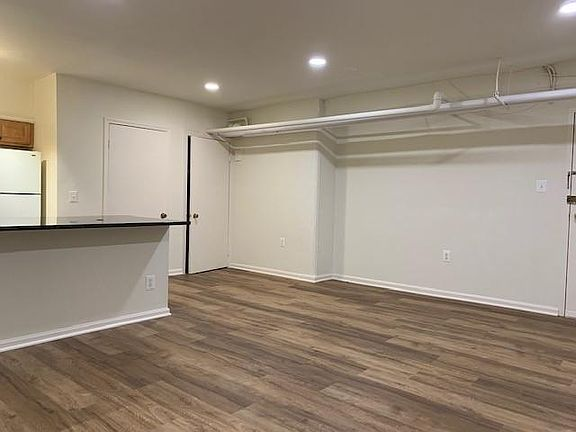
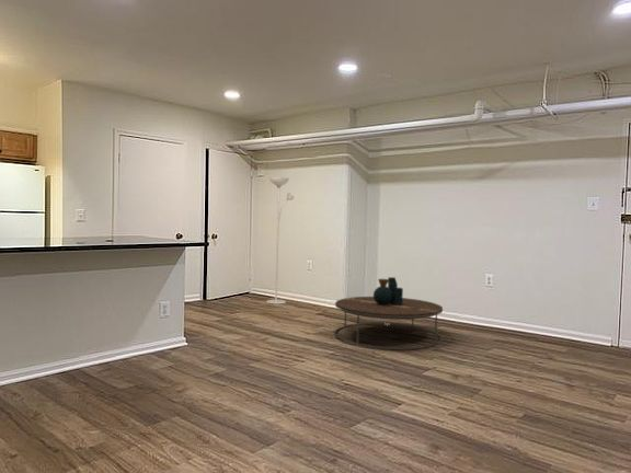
+ floor lamp [265,176,295,304]
+ coffee table [333,276,444,350]
